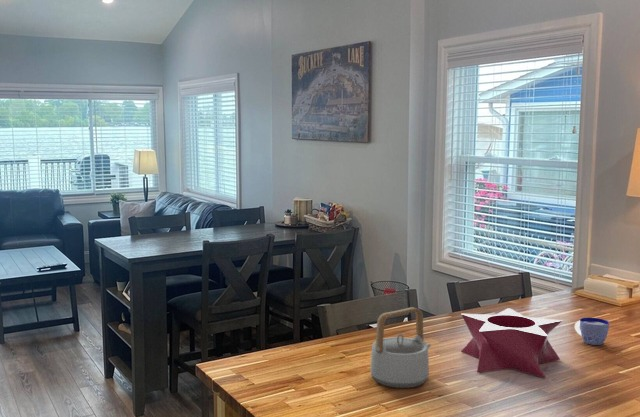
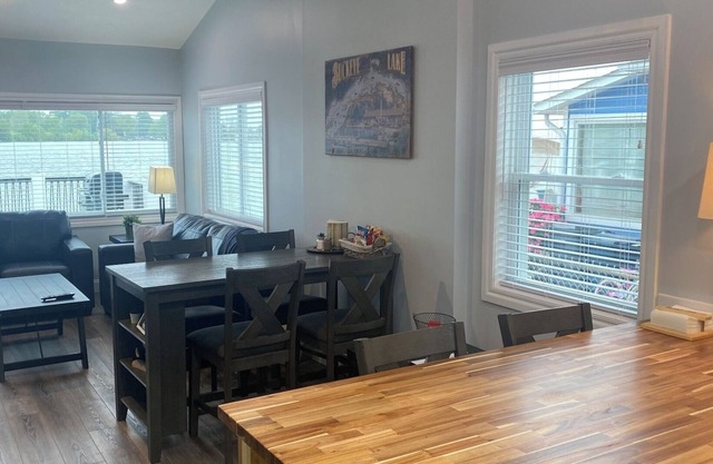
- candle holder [460,308,564,378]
- teapot [370,306,432,389]
- cup [574,317,610,346]
